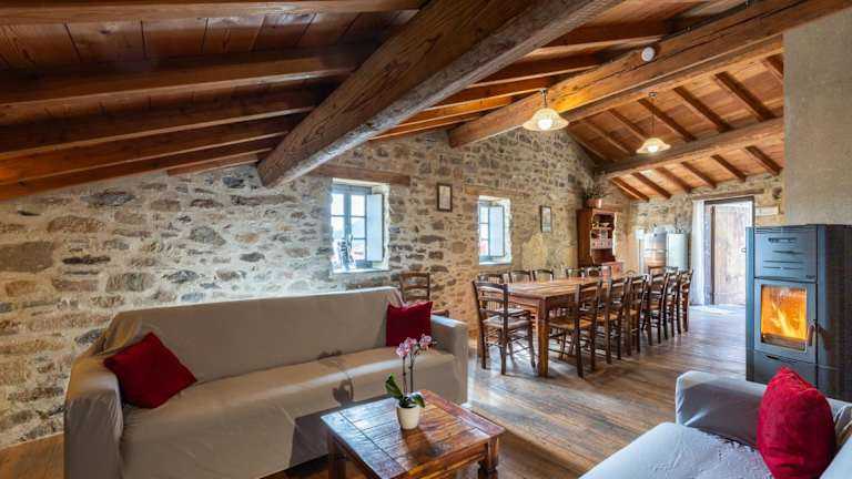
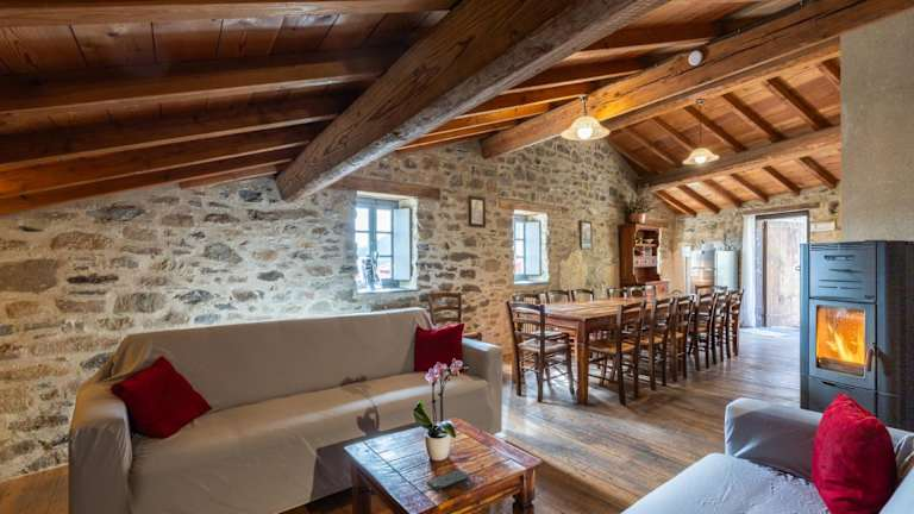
+ smartphone [426,469,470,491]
